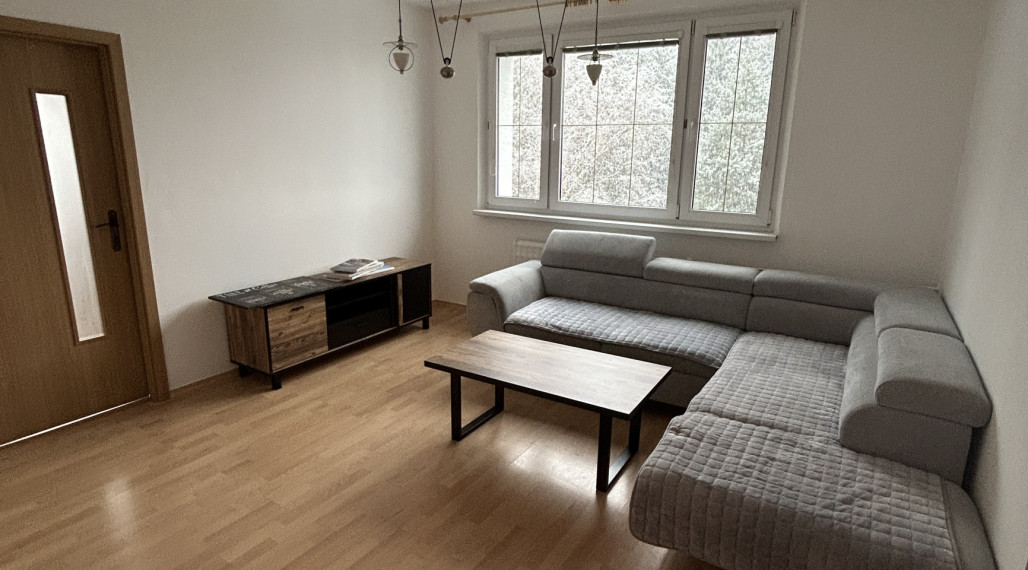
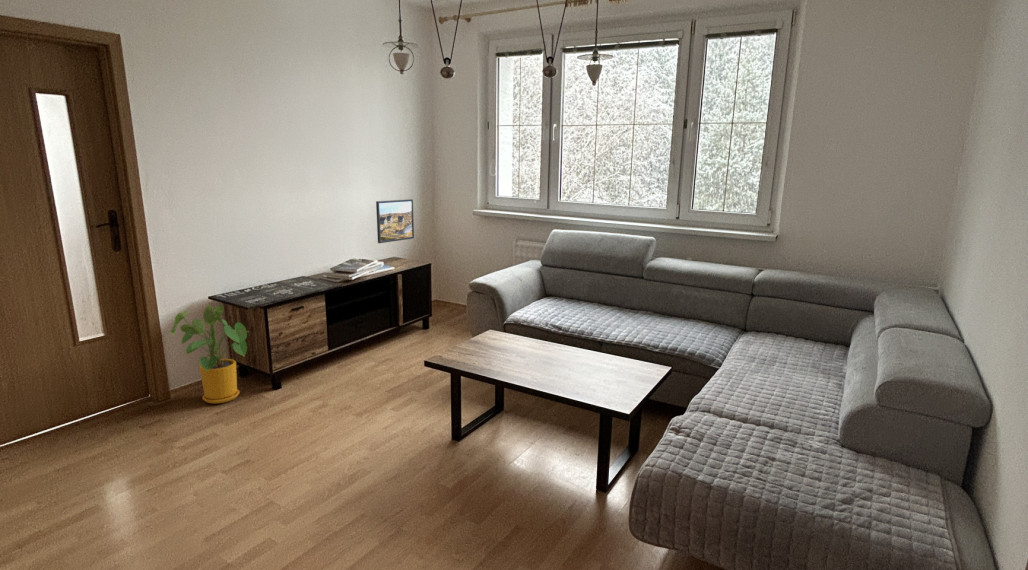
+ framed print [375,198,415,244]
+ house plant [169,304,249,405]
